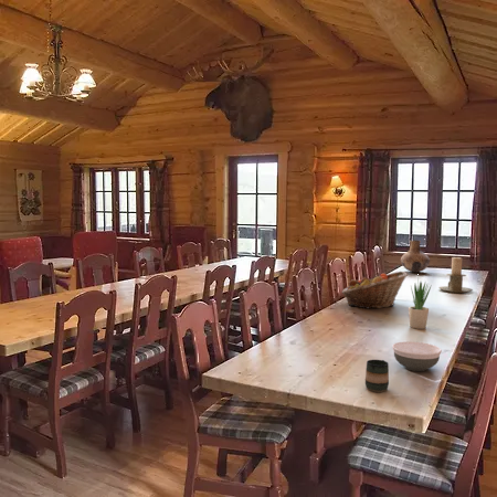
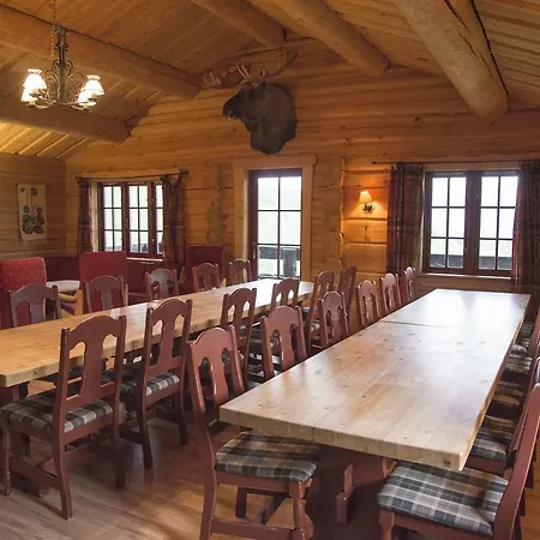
- bowl [391,340,443,372]
- potted plant [408,276,432,330]
- mug [364,359,390,393]
- vase [400,239,431,273]
- candle holder [437,256,474,294]
- fruit basket [340,271,409,310]
